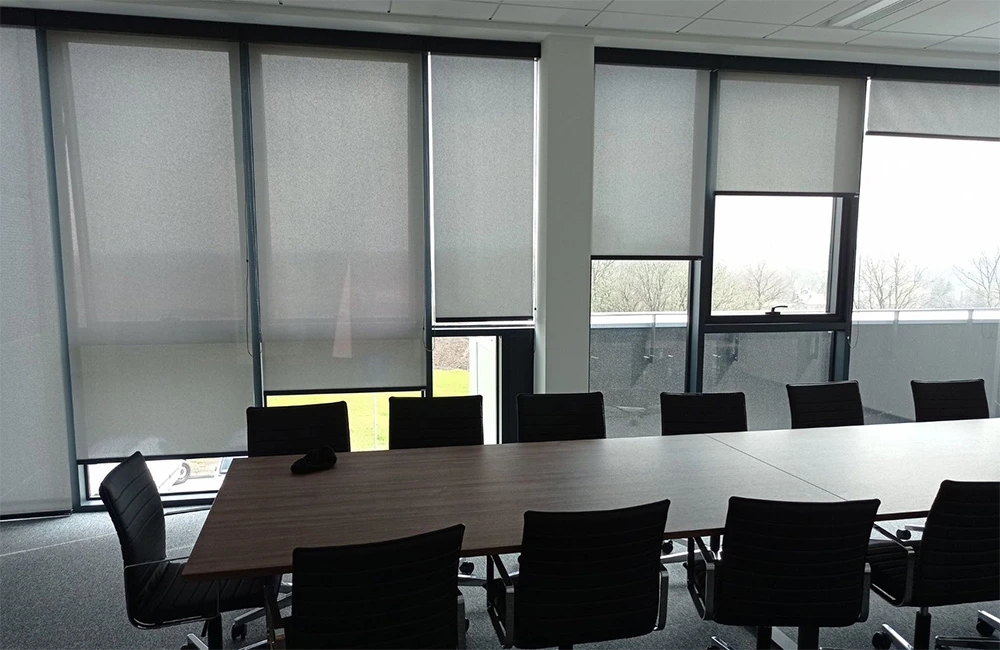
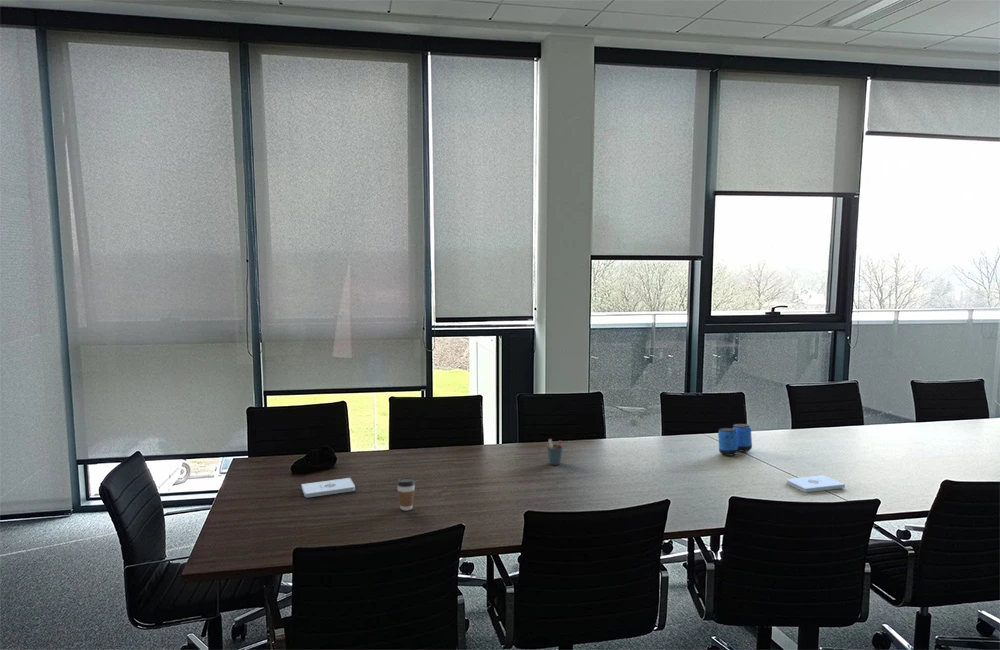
+ barrel [717,423,753,457]
+ pen holder [546,438,564,466]
+ notepad [785,474,846,493]
+ notepad [300,477,356,498]
+ coffee cup [396,477,416,512]
